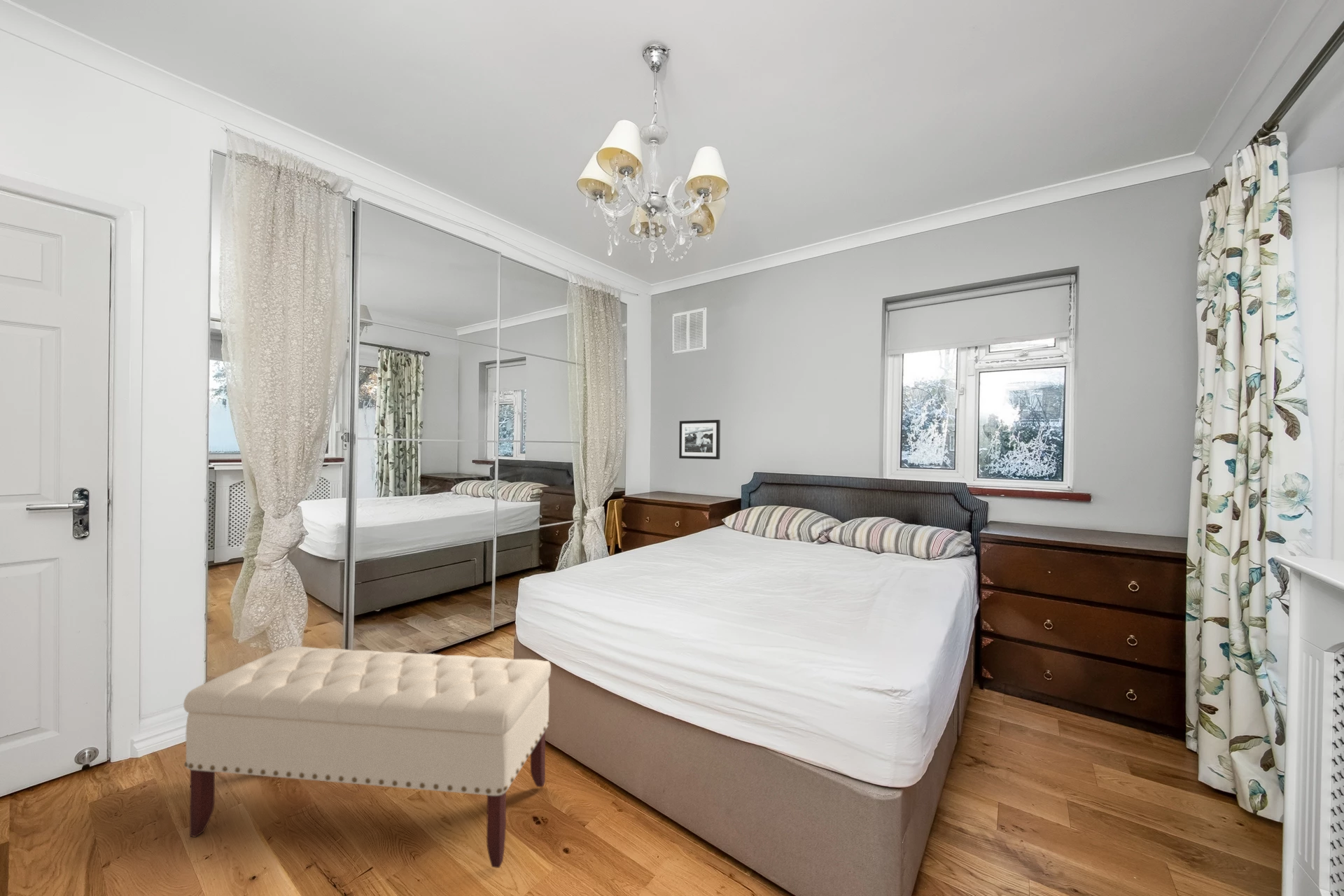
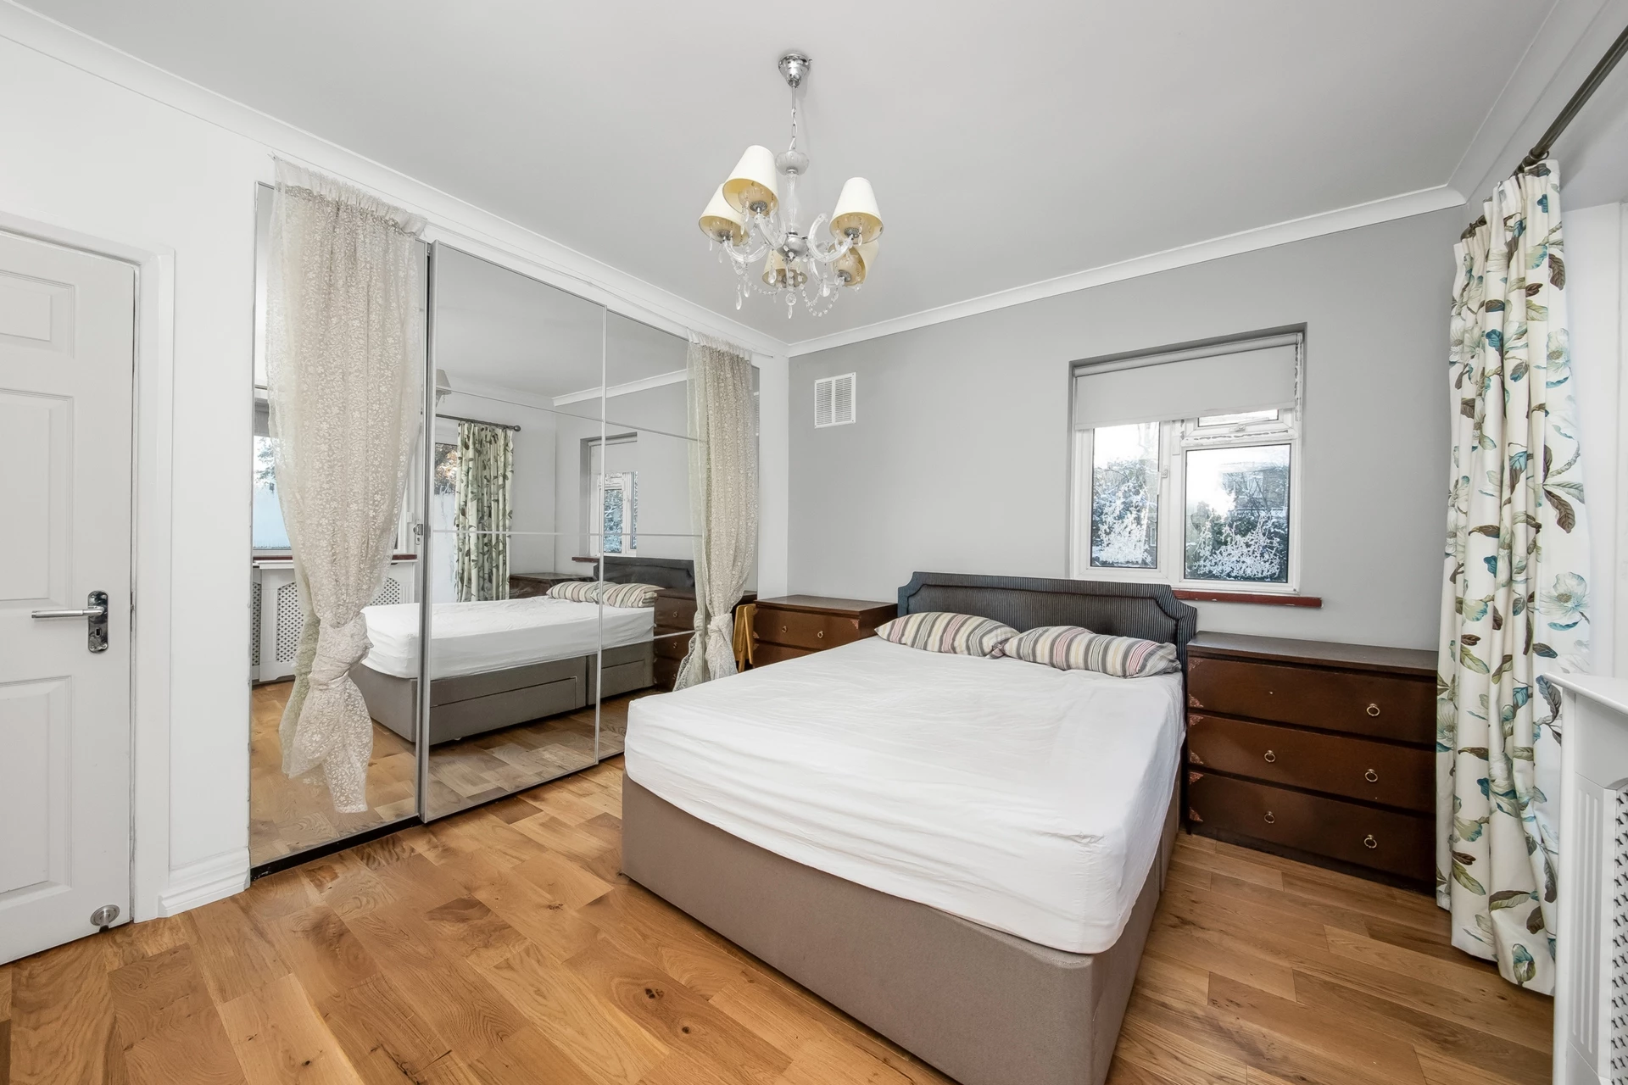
- bench [183,646,552,869]
- picture frame [678,419,721,460]
